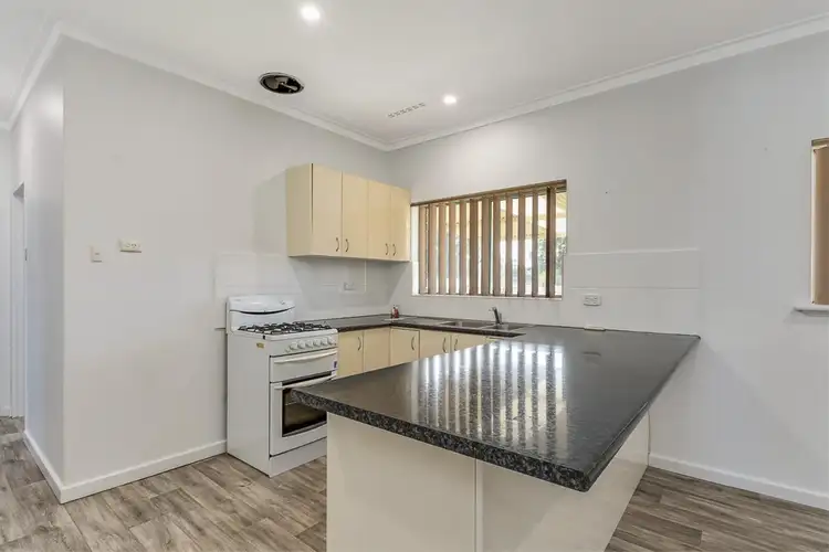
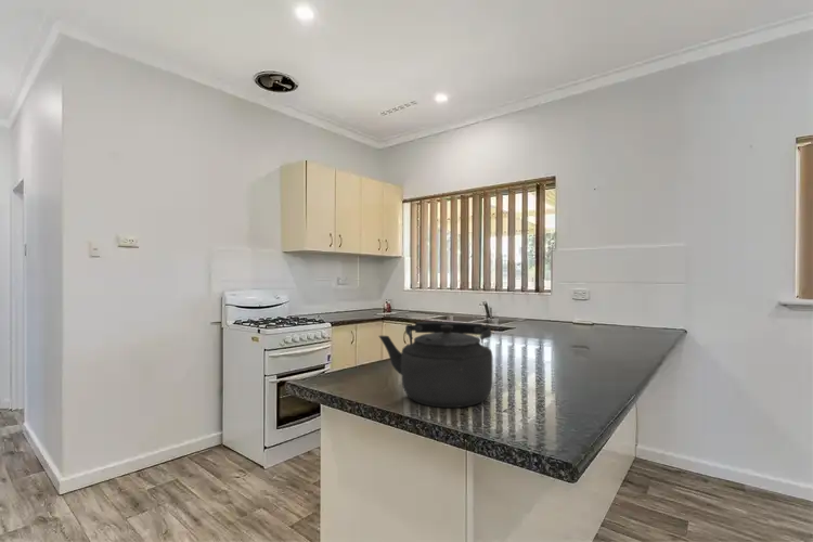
+ kettle [378,321,493,409]
